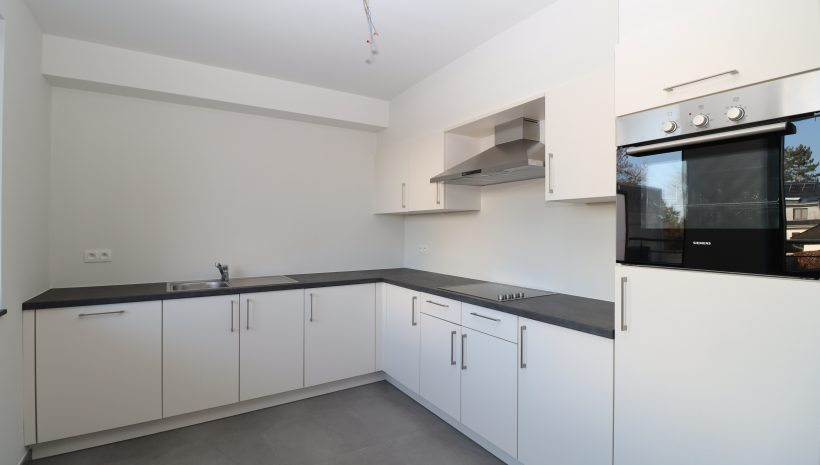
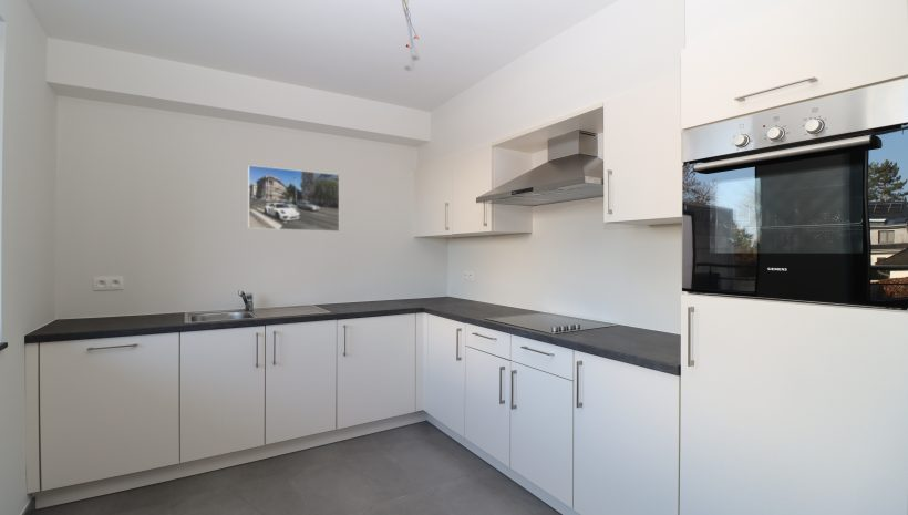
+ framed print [247,164,340,233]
